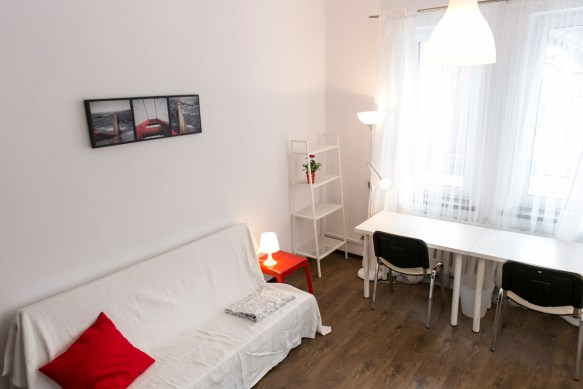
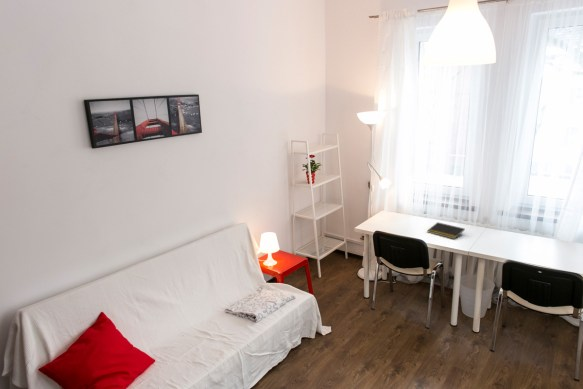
+ notepad [426,221,466,240]
